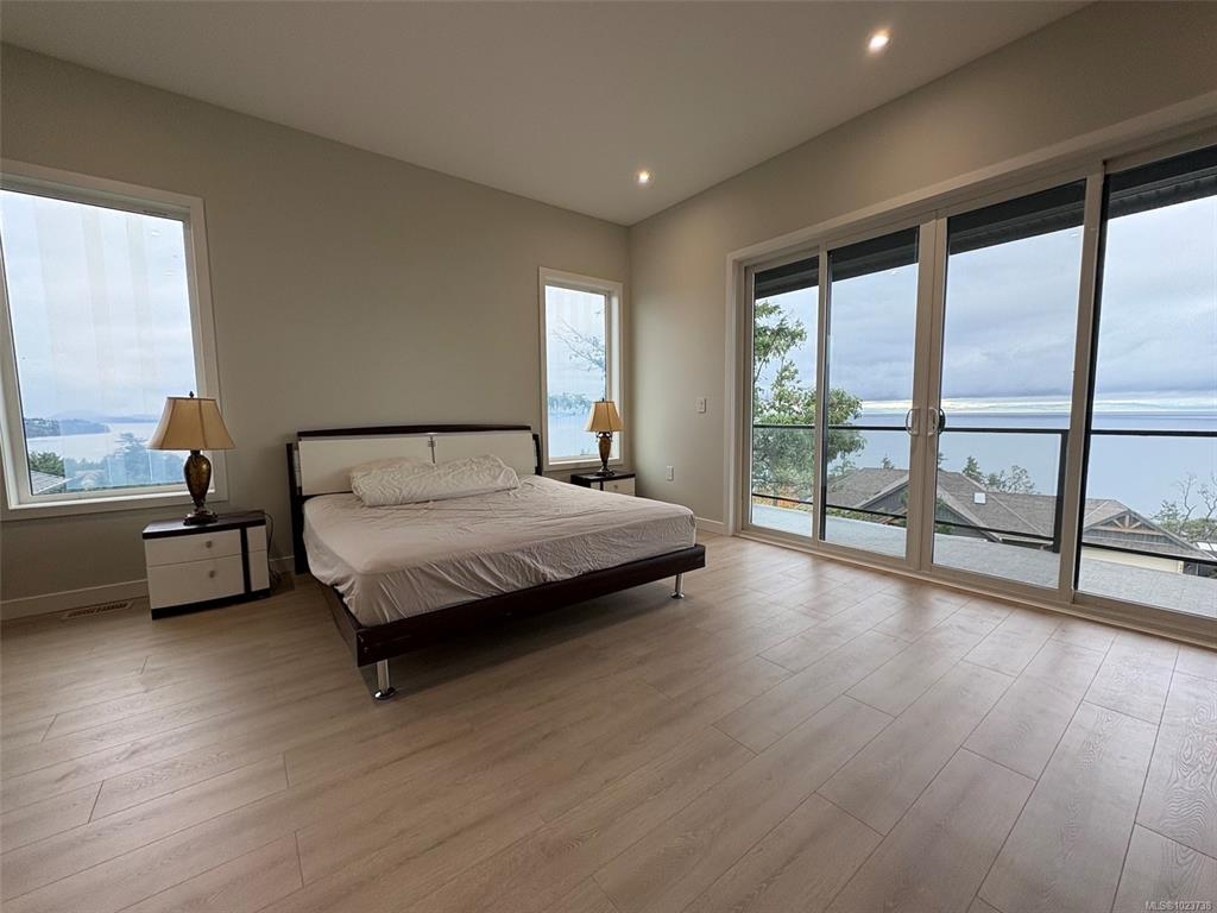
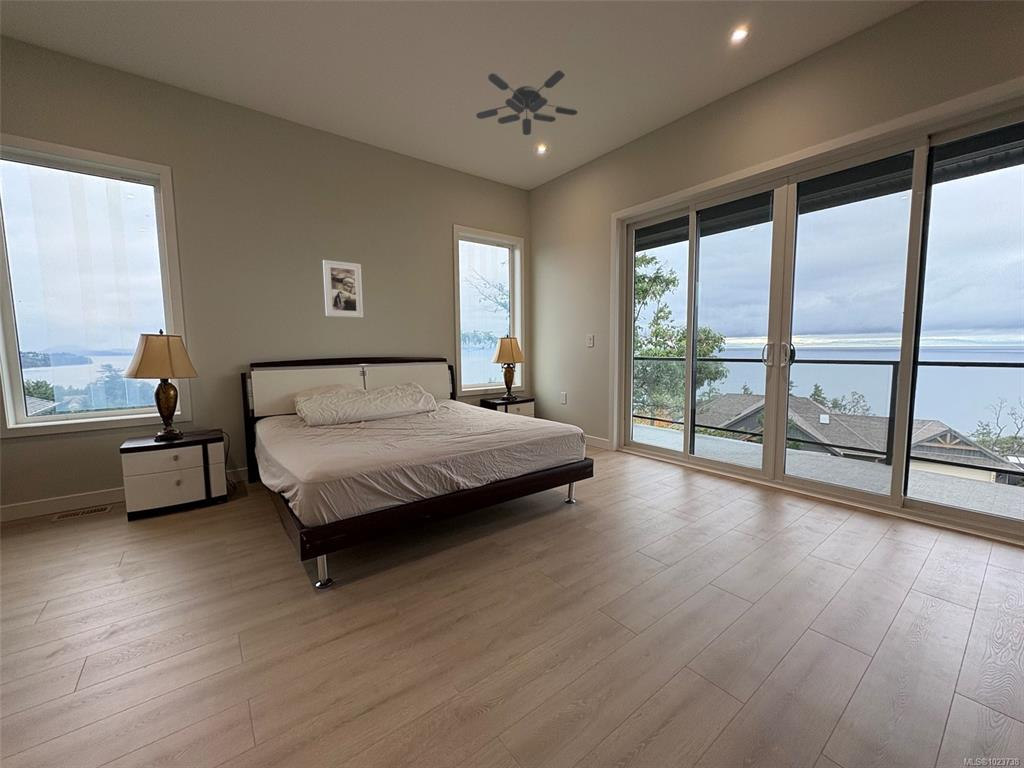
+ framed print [322,259,364,319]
+ ceiling fan [475,69,579,136]
